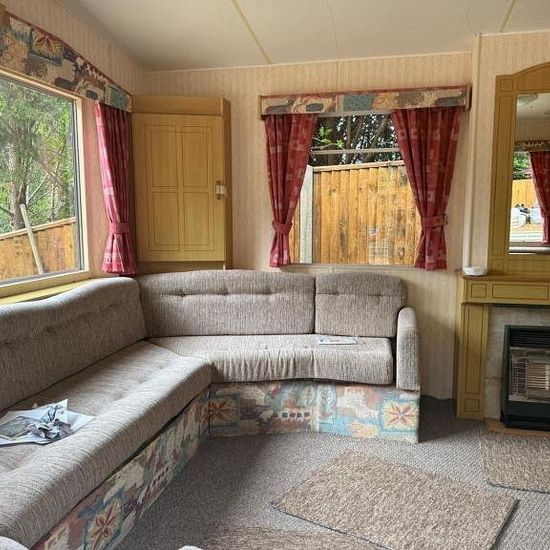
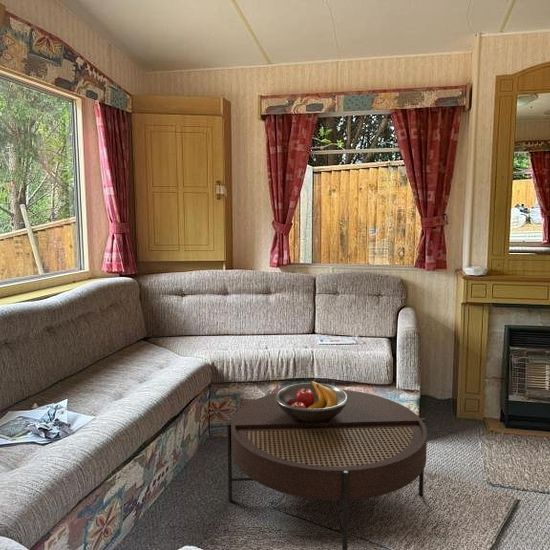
+ fruit bowl [275,379,348,423]
+ coffee table [226,388,428,550]
